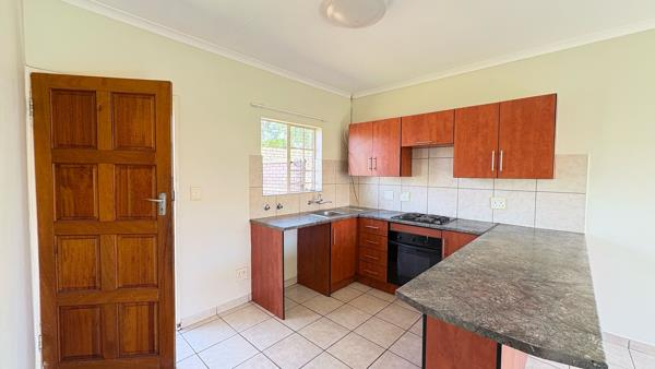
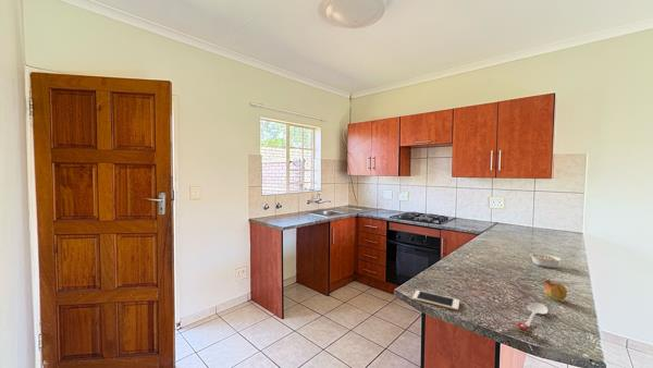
+ fruit [542,279,569,304]
+ cell phone [411,290,460,311]
+ legume [527,249,564,269]
+ spoon [516,302,550,334]
